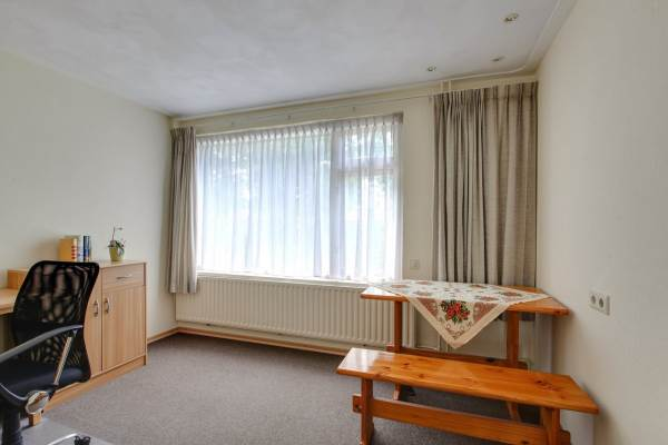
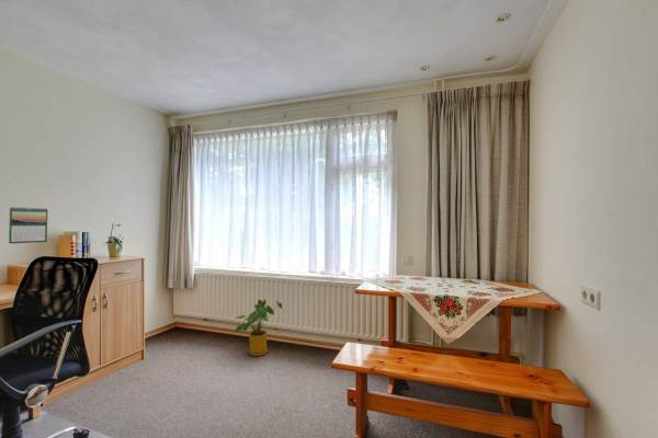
+ calendar [8,206,48,244]
+ house plant [234,298,283,357]
